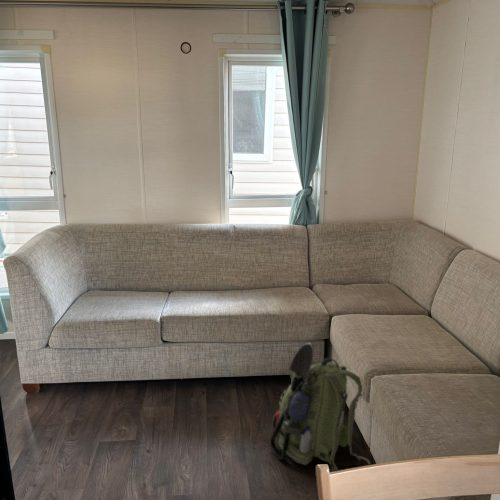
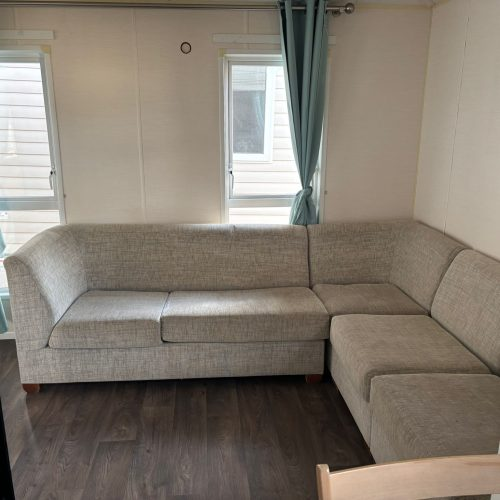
- backpack [269,342,372,471]
